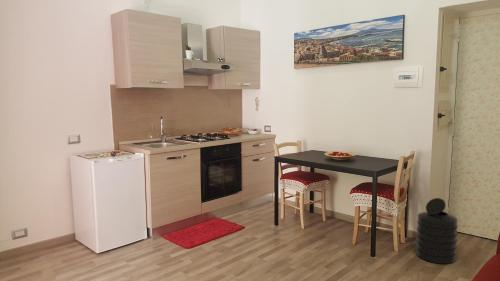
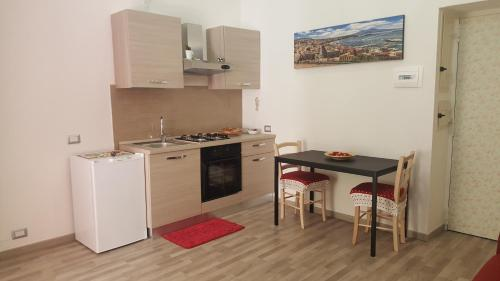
- trash can [415,197,459,265]
